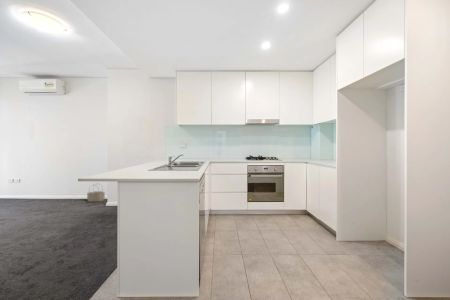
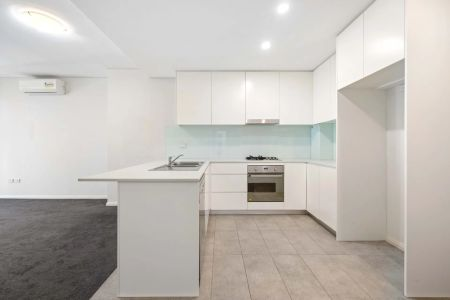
- wicker basket [86,183,106,203]
